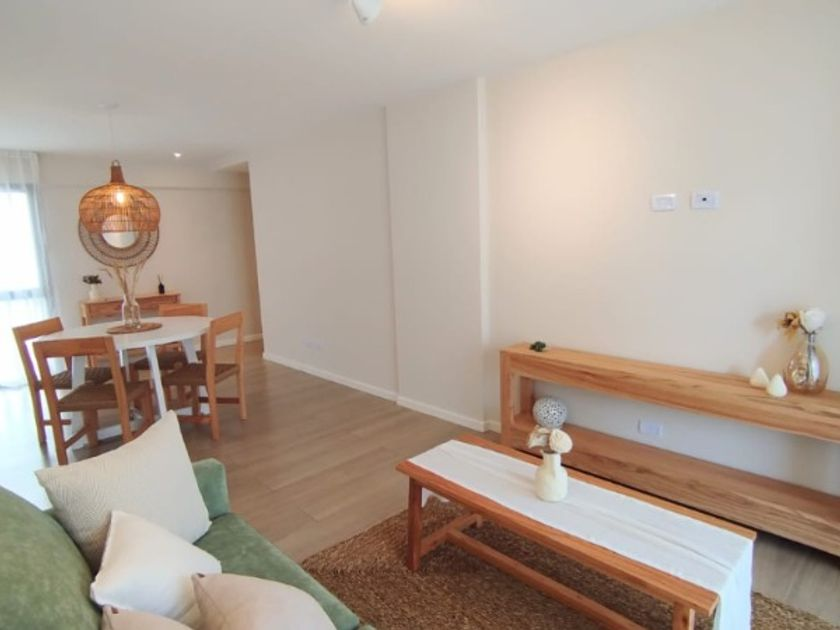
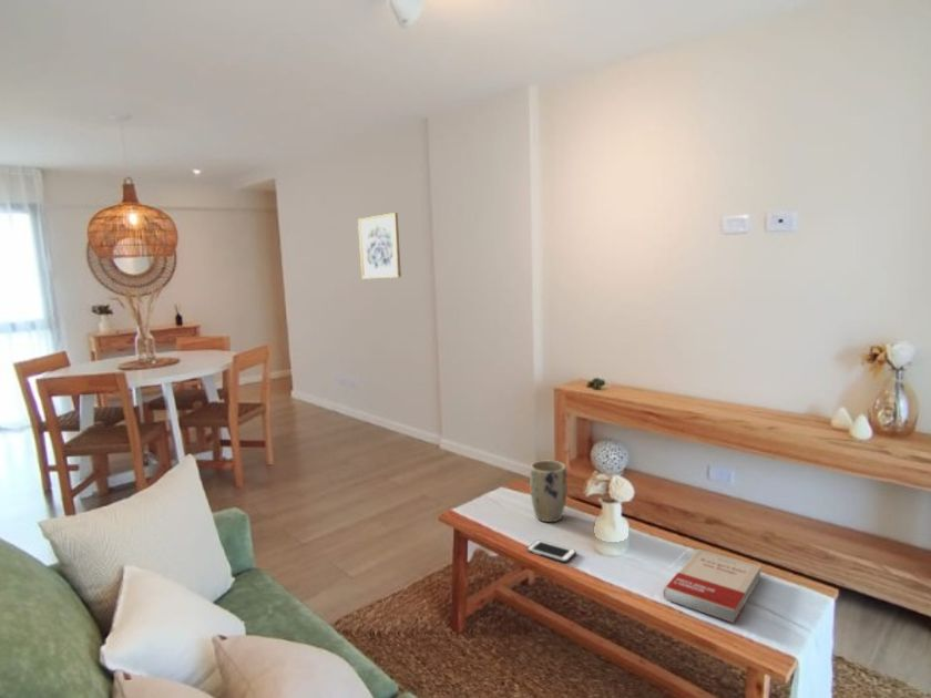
+ wall art [357,212,402,280]
+ plant pot [529,460,567,523]
+ book [662,548,761,624]
+ cell phone [526,538,577,563]
